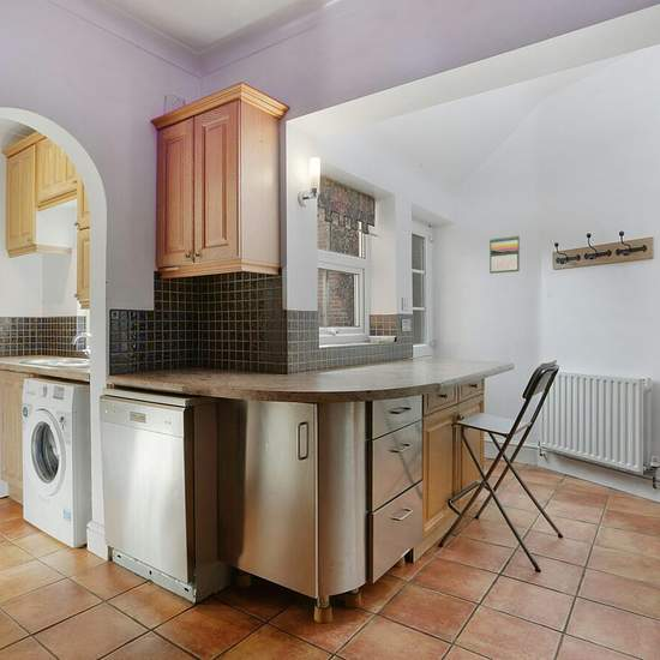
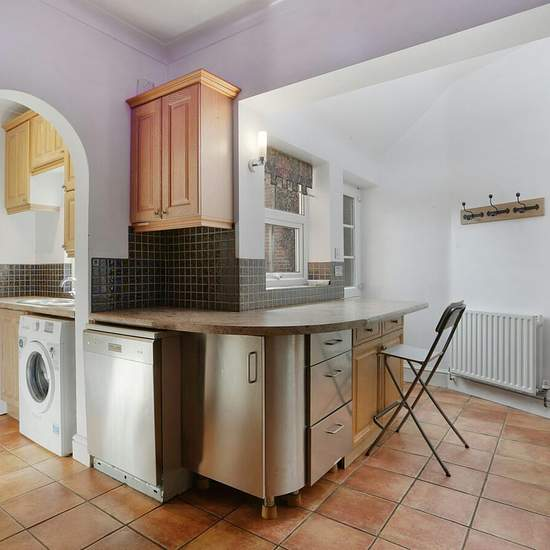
- calendar [488,234,521,275]
